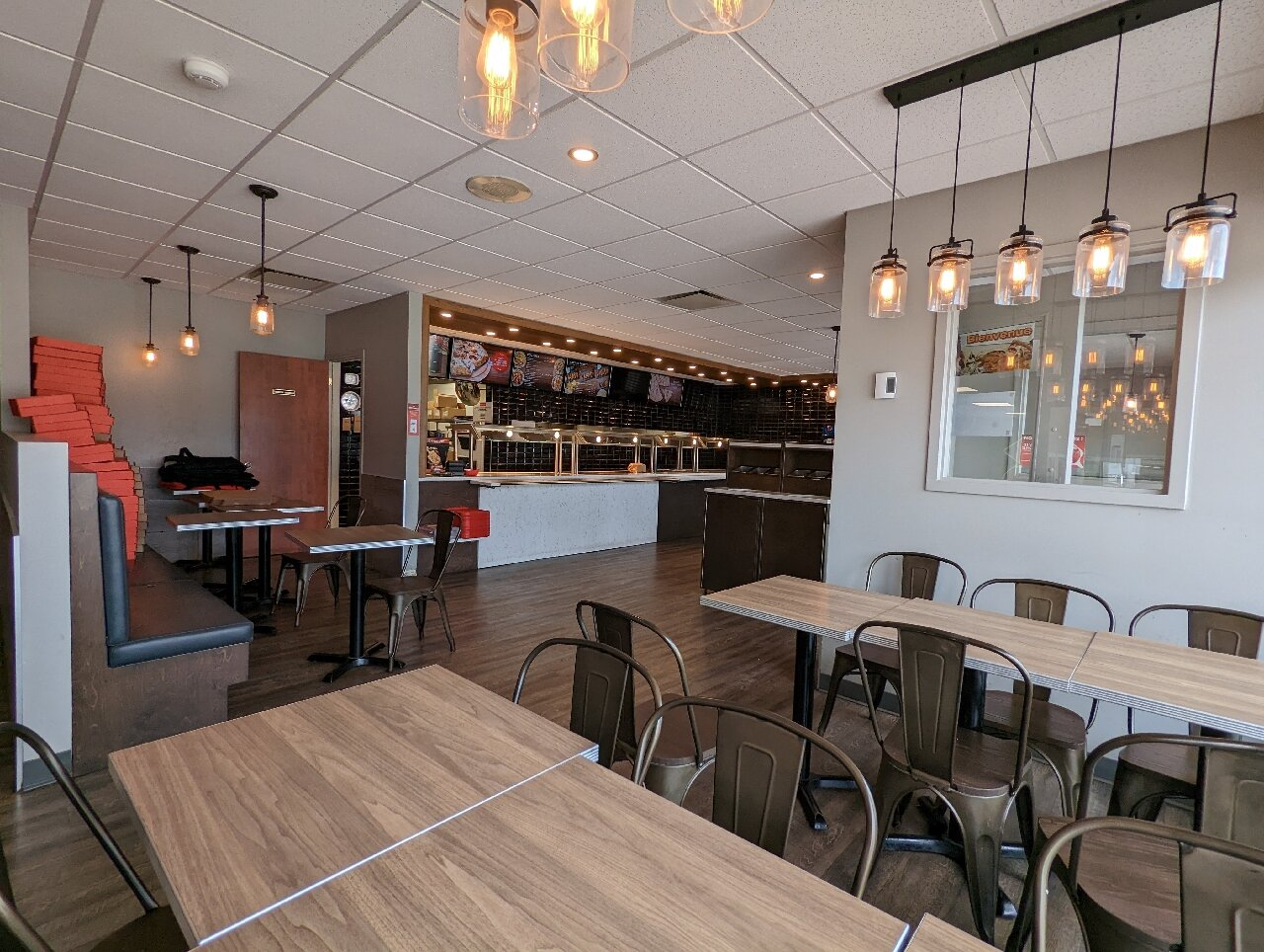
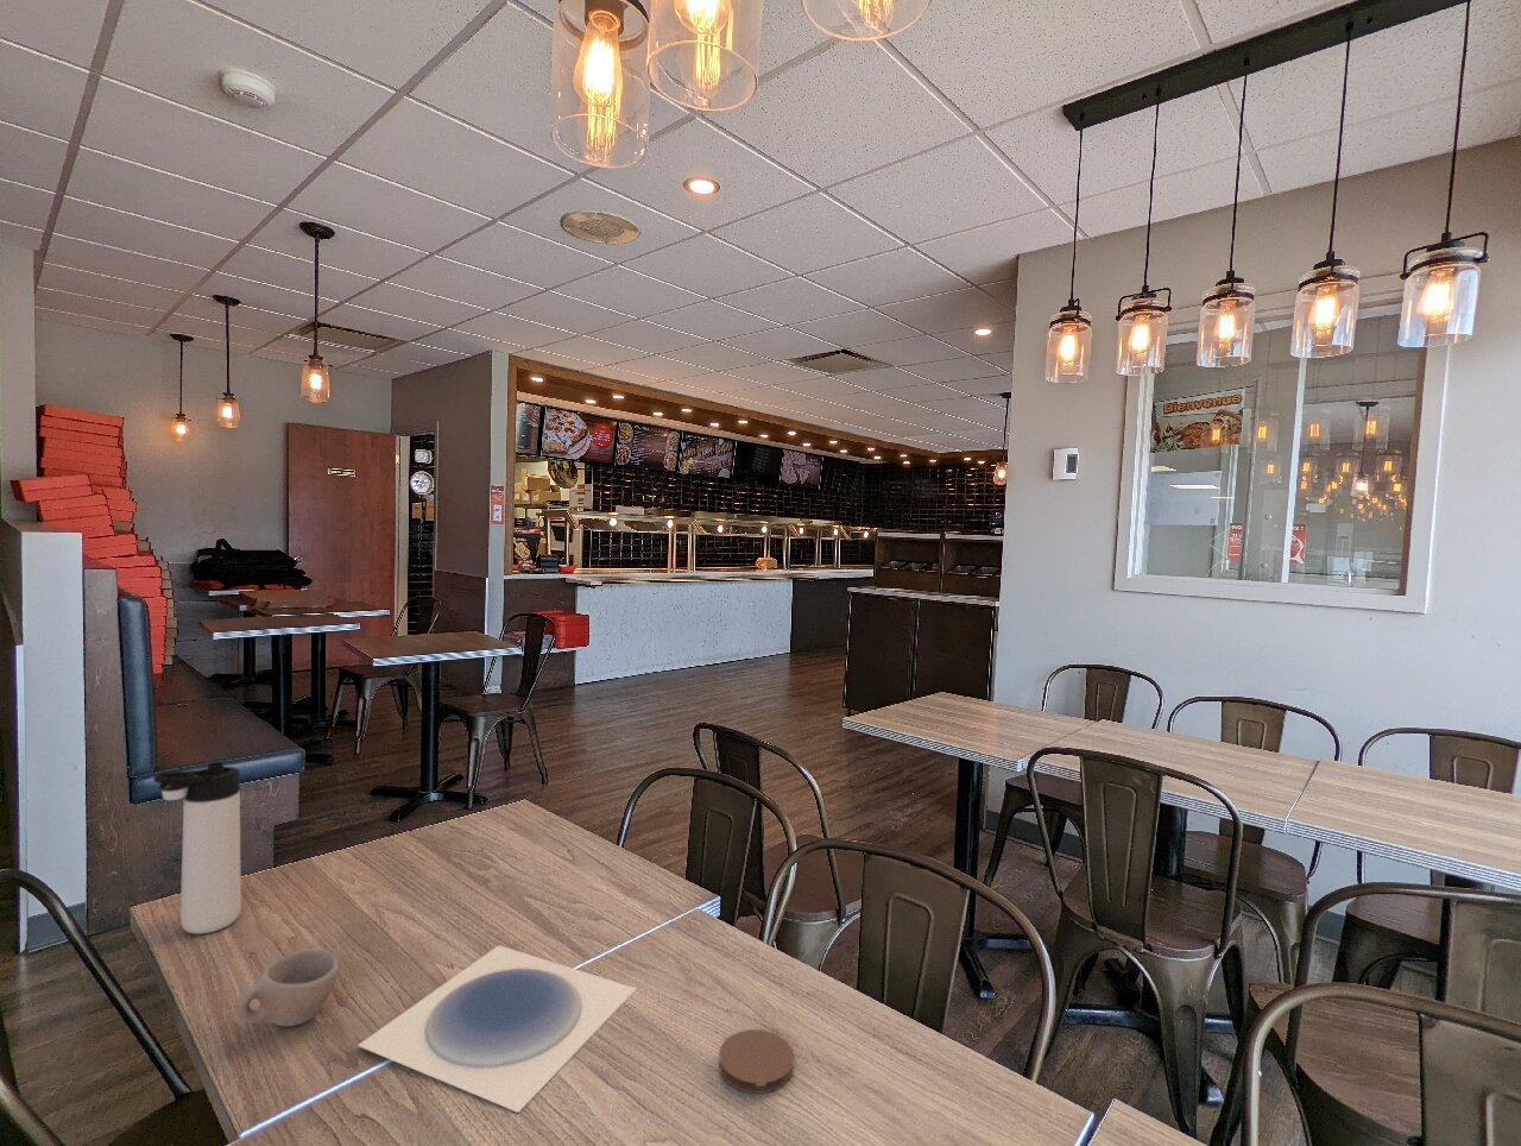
+ thermos bottle [152,761,242,935]
+ plate [356,944,638,1113]
+ cup [235,947,339,1027]
+ coaster [717,1028,795,1095]
